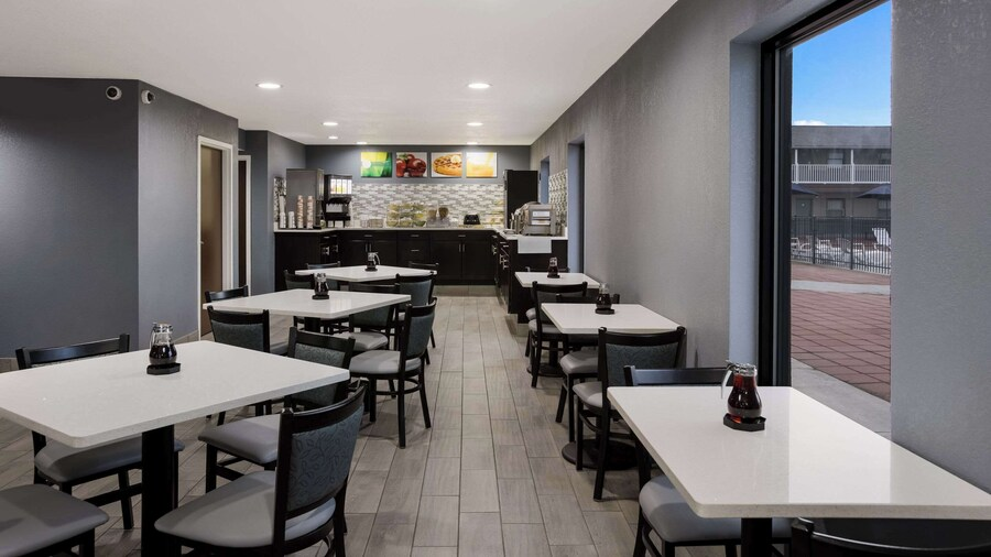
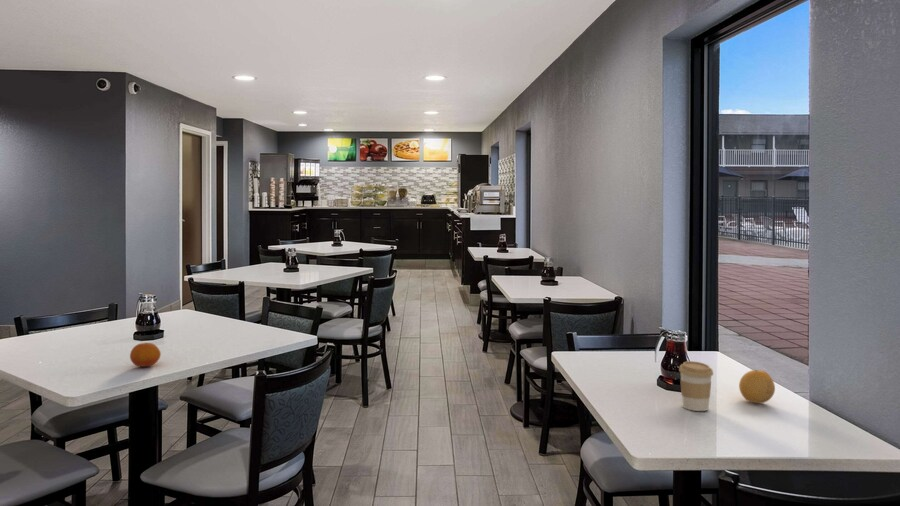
+ fruit [129,342,162,368]
+ coffee cup [678,360,714,412]
+ fruit [738,369,776,404]
